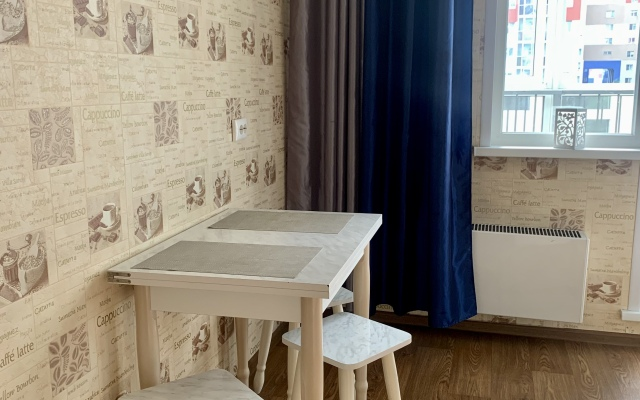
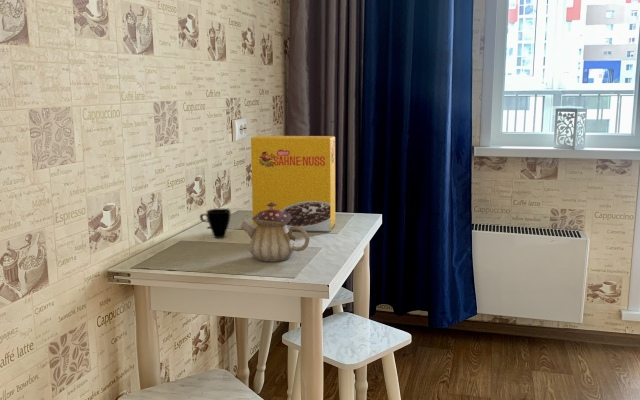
+ cup [199,208,232,239]
+ cereal box [250,135,336,233]
+ teapot [240,202,310,263]
